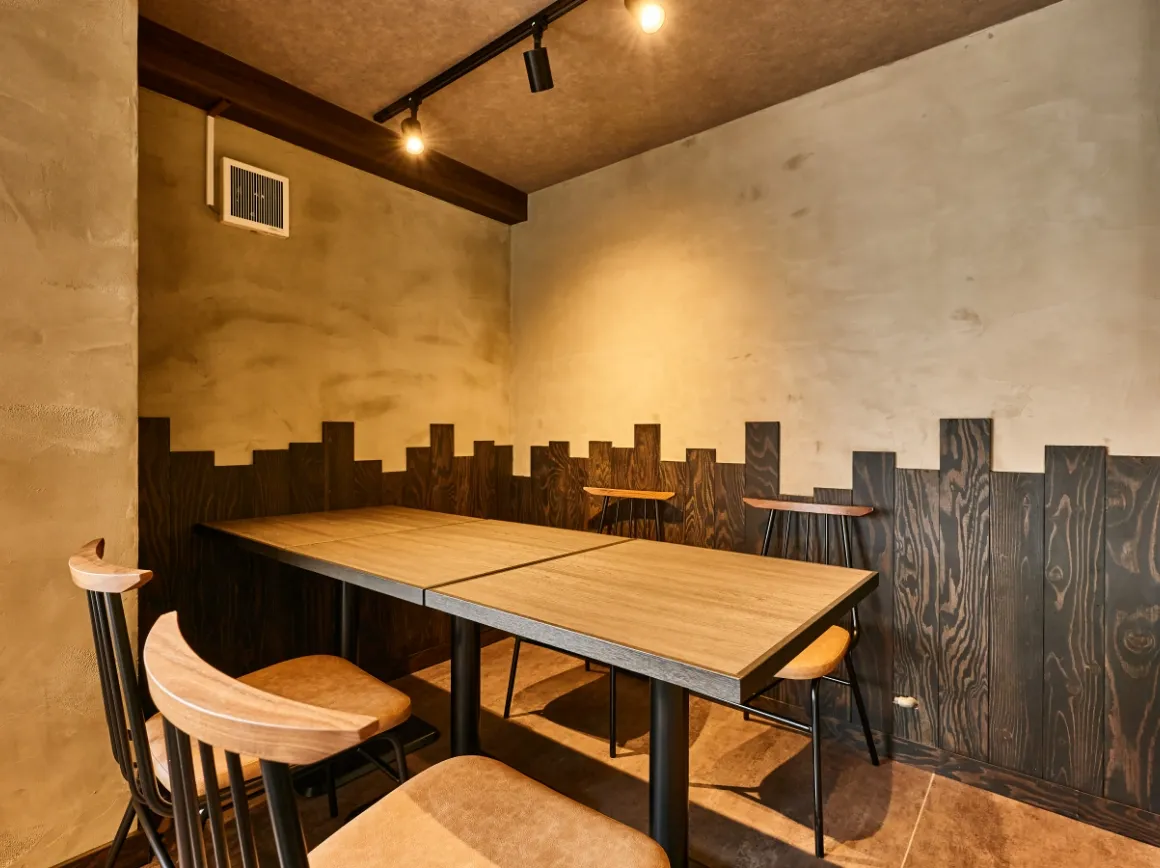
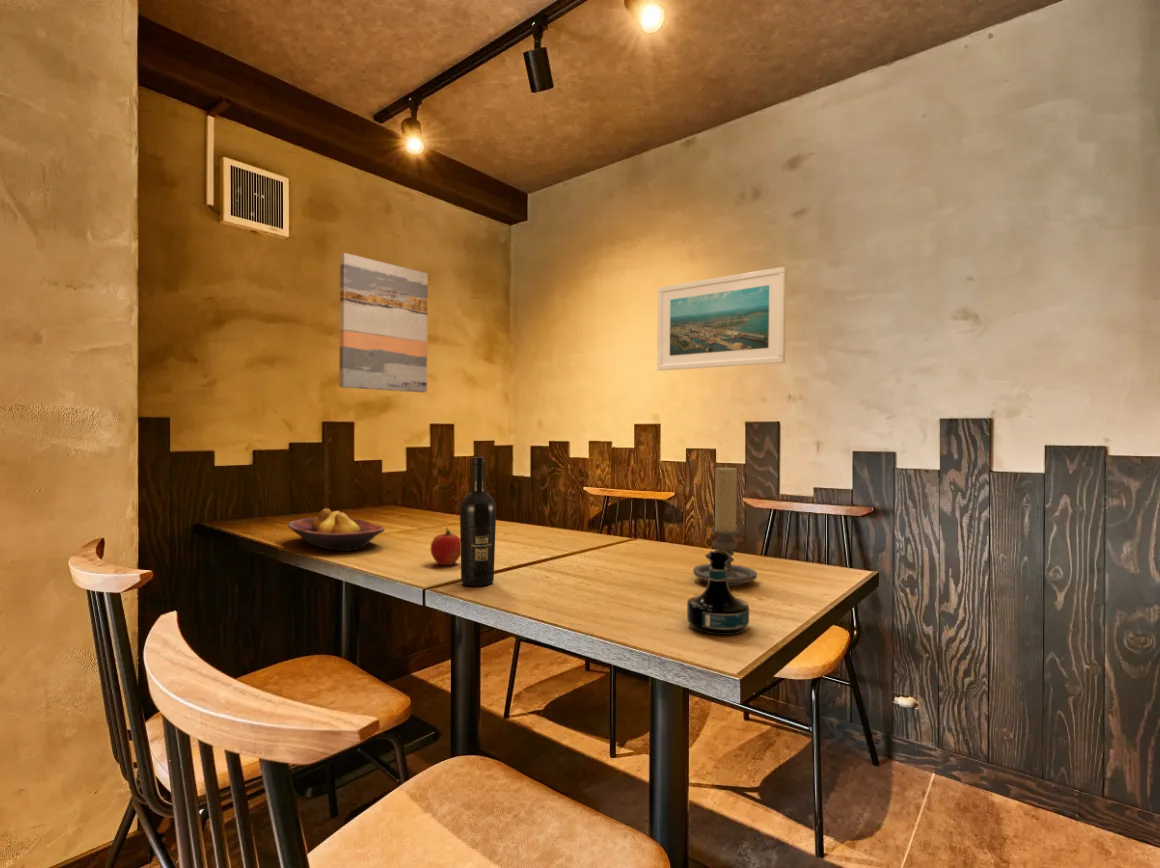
+ tequila bottle [686,549,750,636]
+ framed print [656,266,788,372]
+ candle holder [692,465,758,587]
+ fruit bowl [287,507,386,552]
+ wall art [338,252,429,393]
+ wine bottle [459,456,497,587]
+ apple [430,526,461,566]
